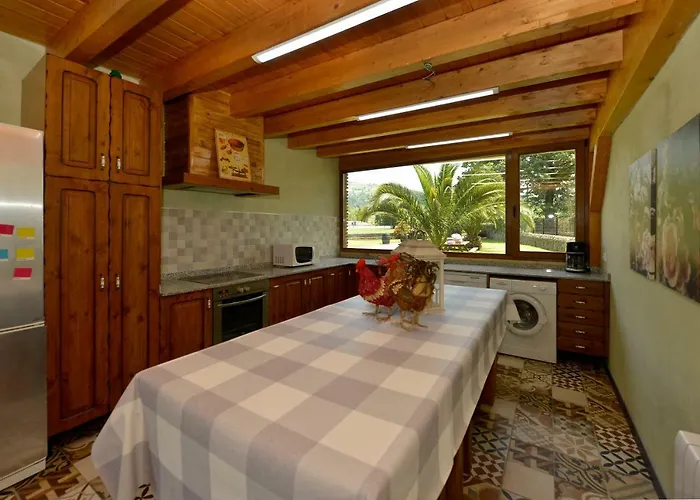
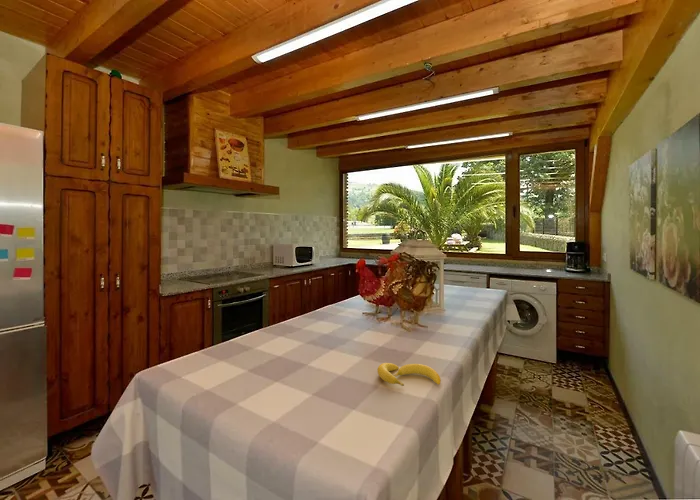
+ banana [376,362,442,387]
